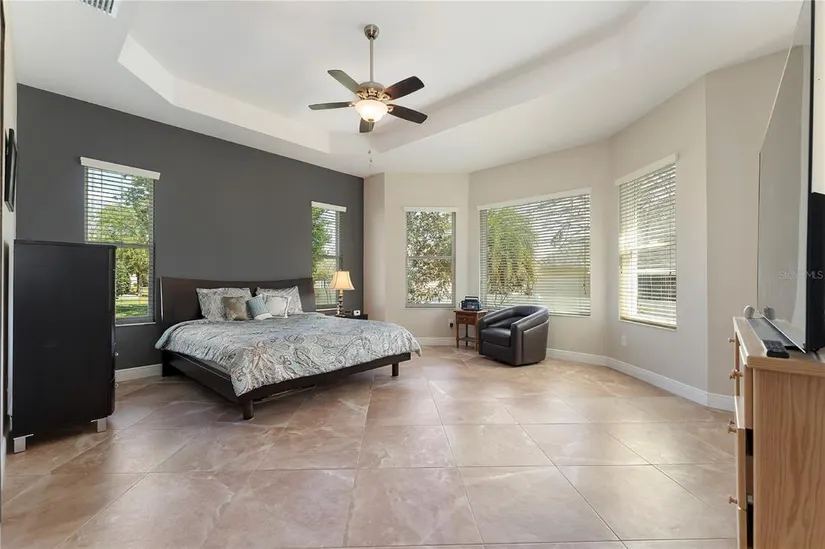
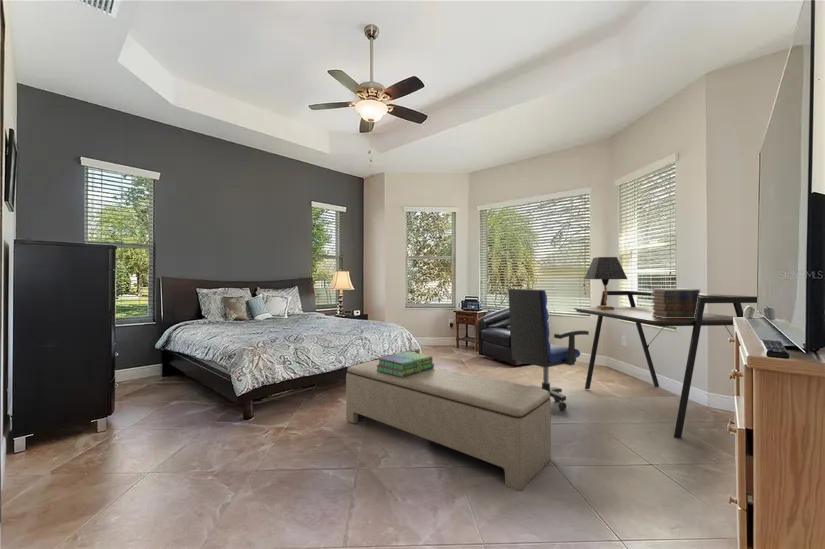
+ stack of books [376,351,435,377]
+ bench [345,359,552,492]
+ office chair [506,288,590,412]
+ table lamp [583,256,628,310]
+ desk [573,290,758,439]
+ book stack [650,288,701,318]
